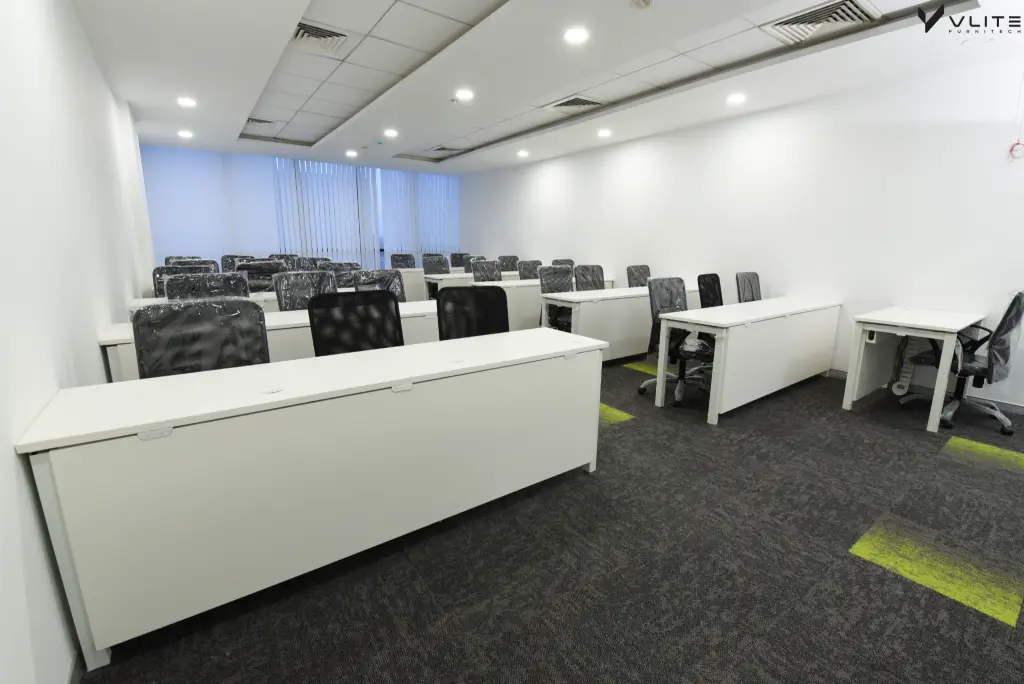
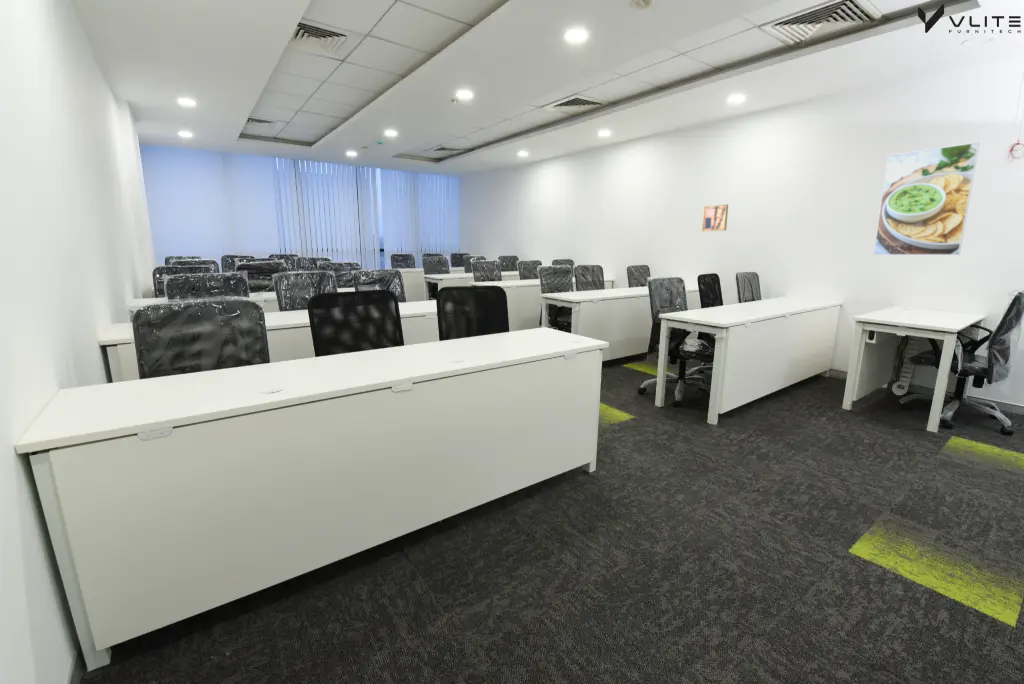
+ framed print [872,141,981,256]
+ wall art [701,203,729,232]
